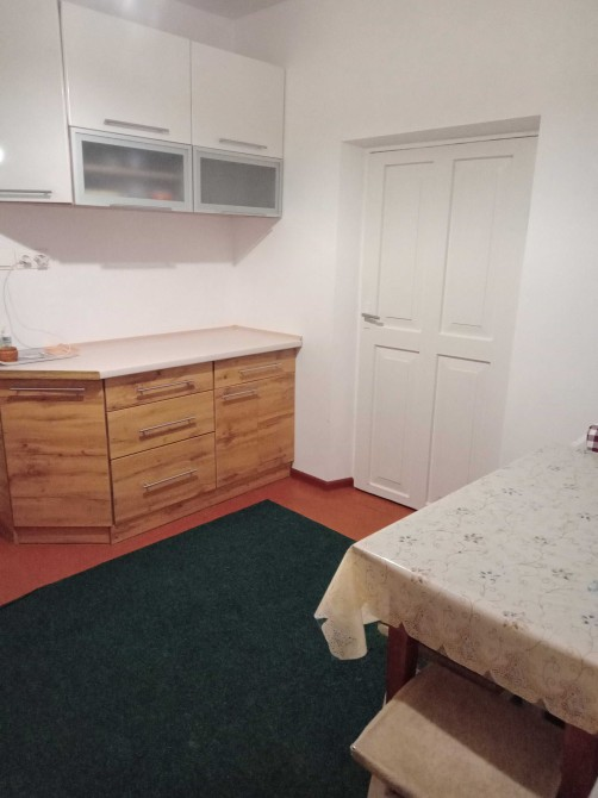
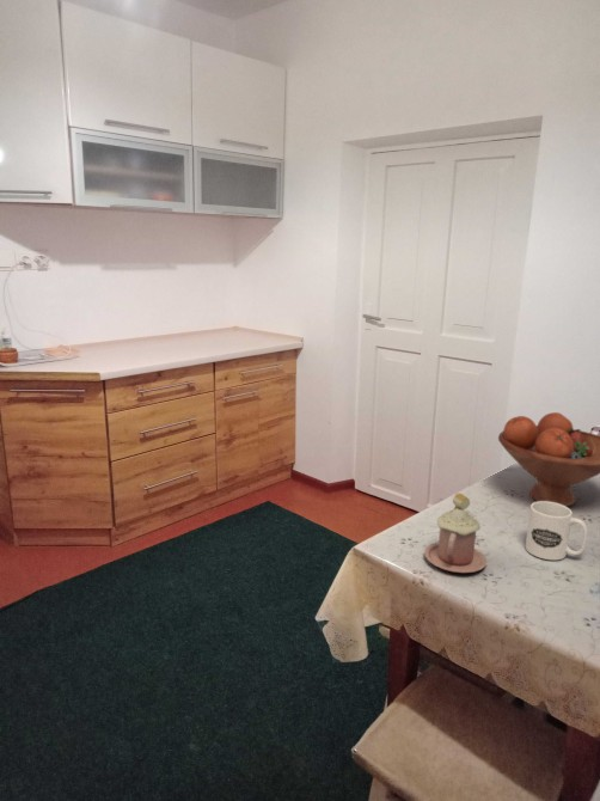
+ mug [525,501,589,561]
+ mug [423,491,488,574]
+ fruit bowl [497,411,600,507]
